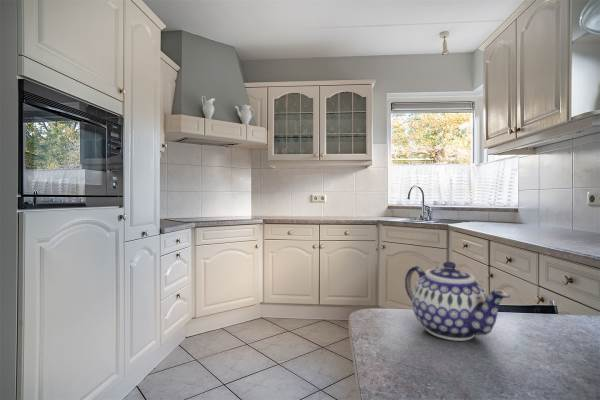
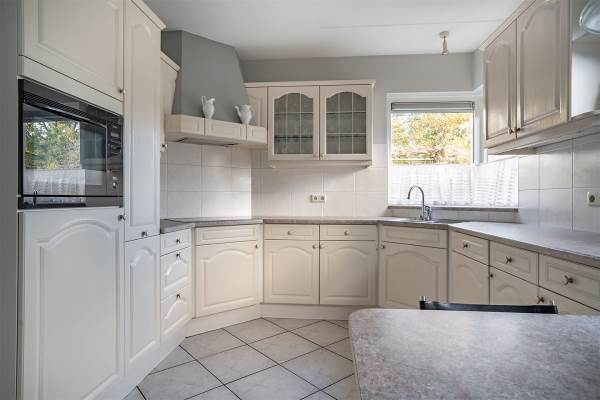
- teapot [404,260,511,342]
